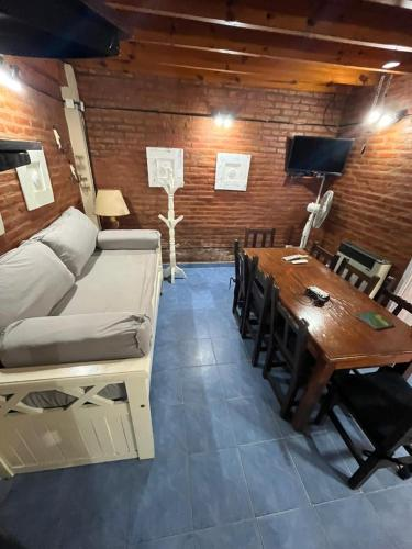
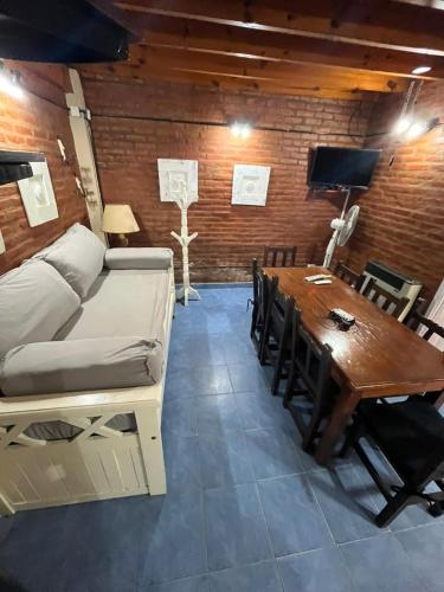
- notebook [354,310,396,332]
